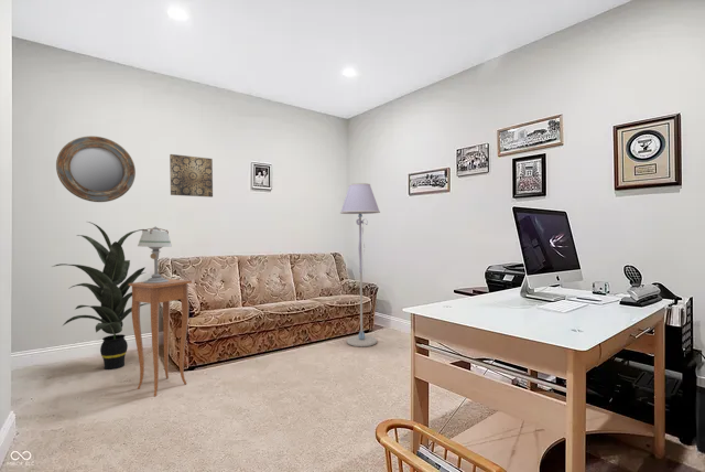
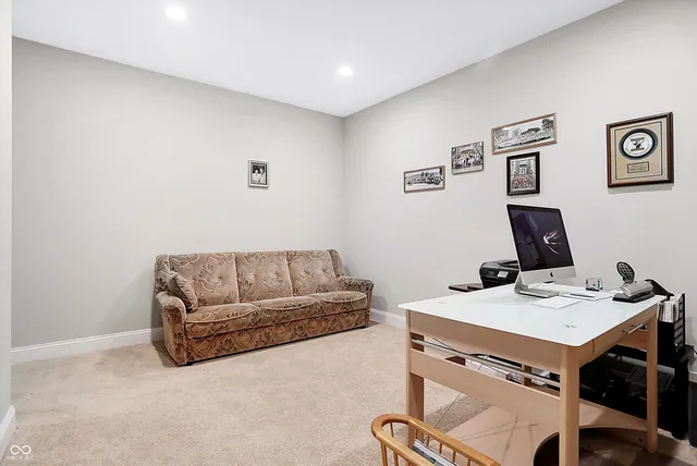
- home mirror [55,135,137,203]
- side table [129,278,193,397]
- indoor plant [52,221,151,371]
- floor lamp [339,182,381,347]
- wall art [169,153,214,199]
- table lamp [137,225,173,283]
